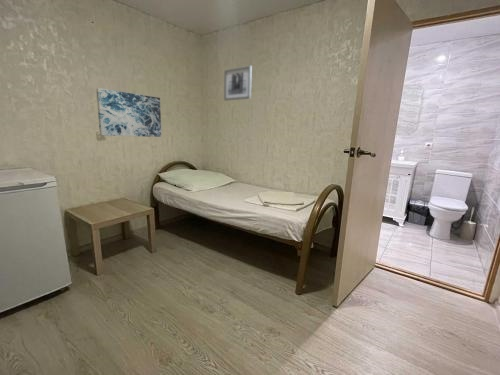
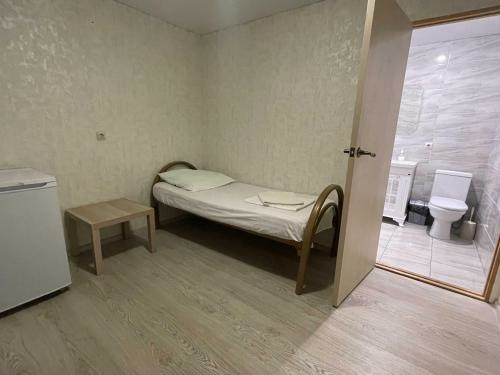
- wall art [223,64,253,102]
- wall art [95,87,162,138]
